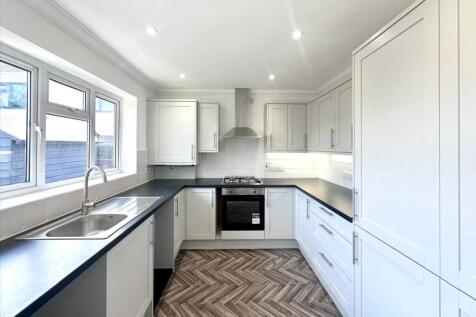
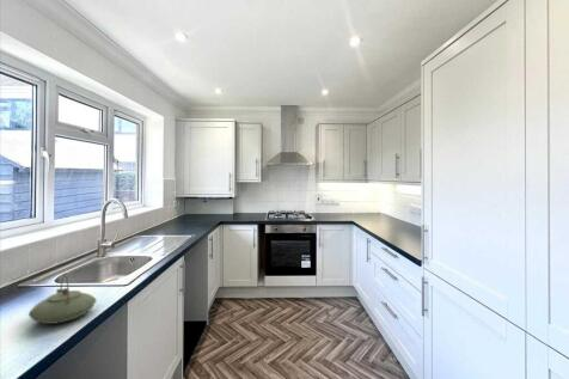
+ teapot [27,271,98,325]
